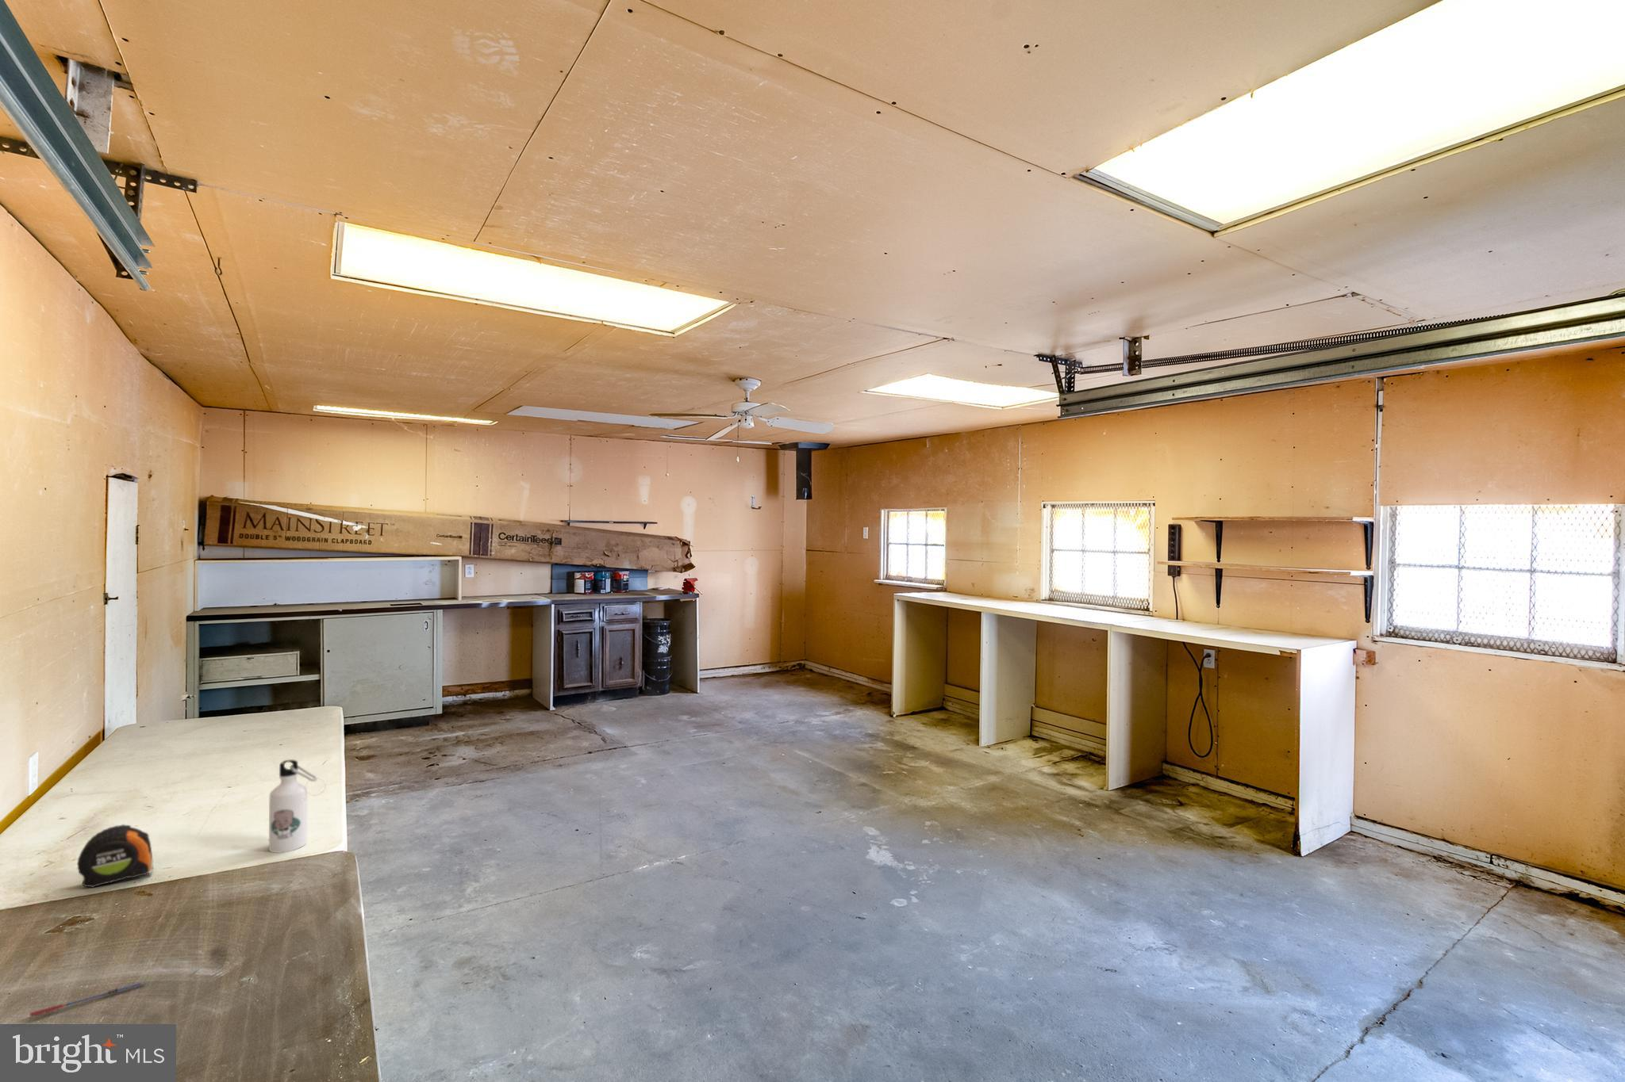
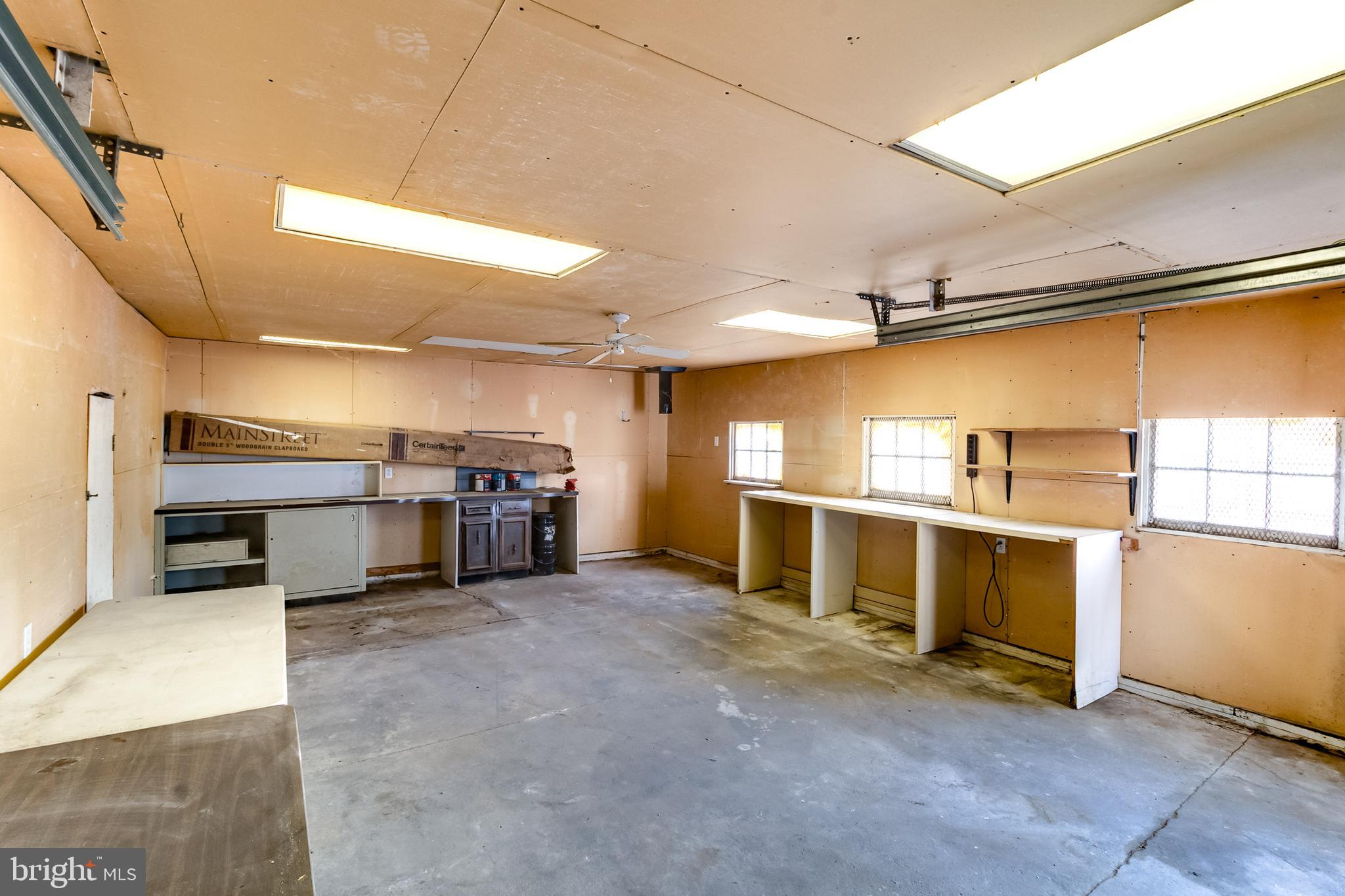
- pen [29,981,147,1018]
- water bottle [268,758,327,854]
- tape measure [76,824,155,889]
